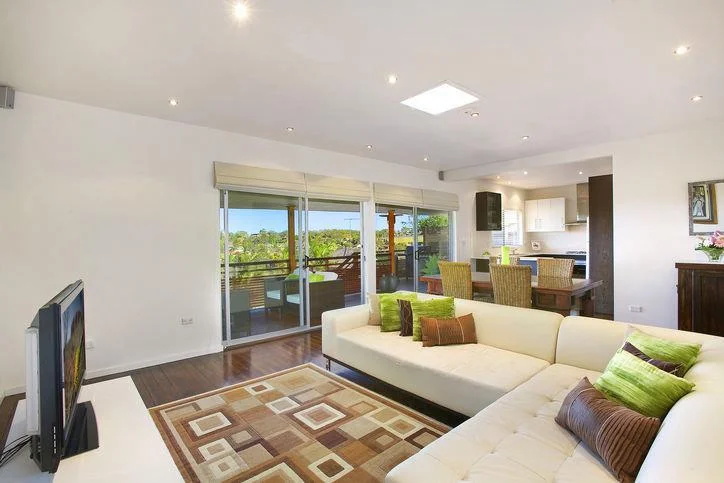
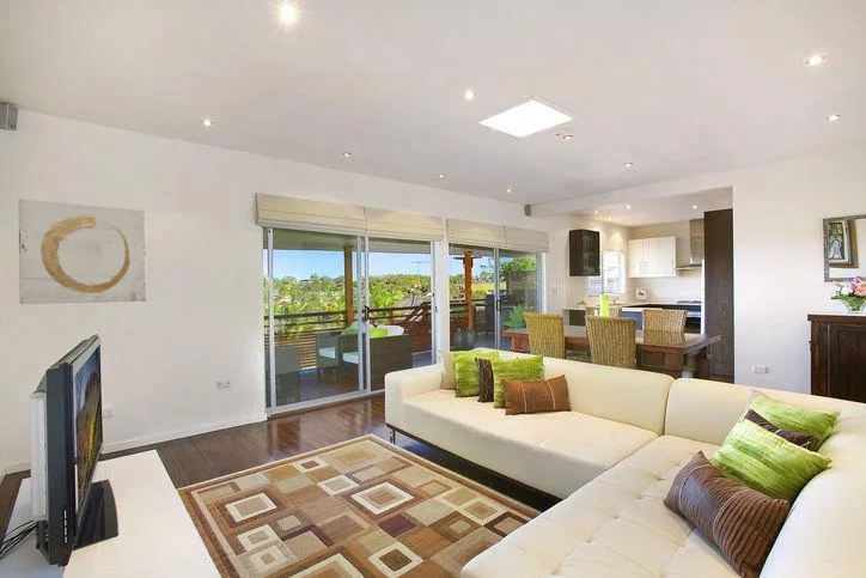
+ wall art [18,199,147,305]
